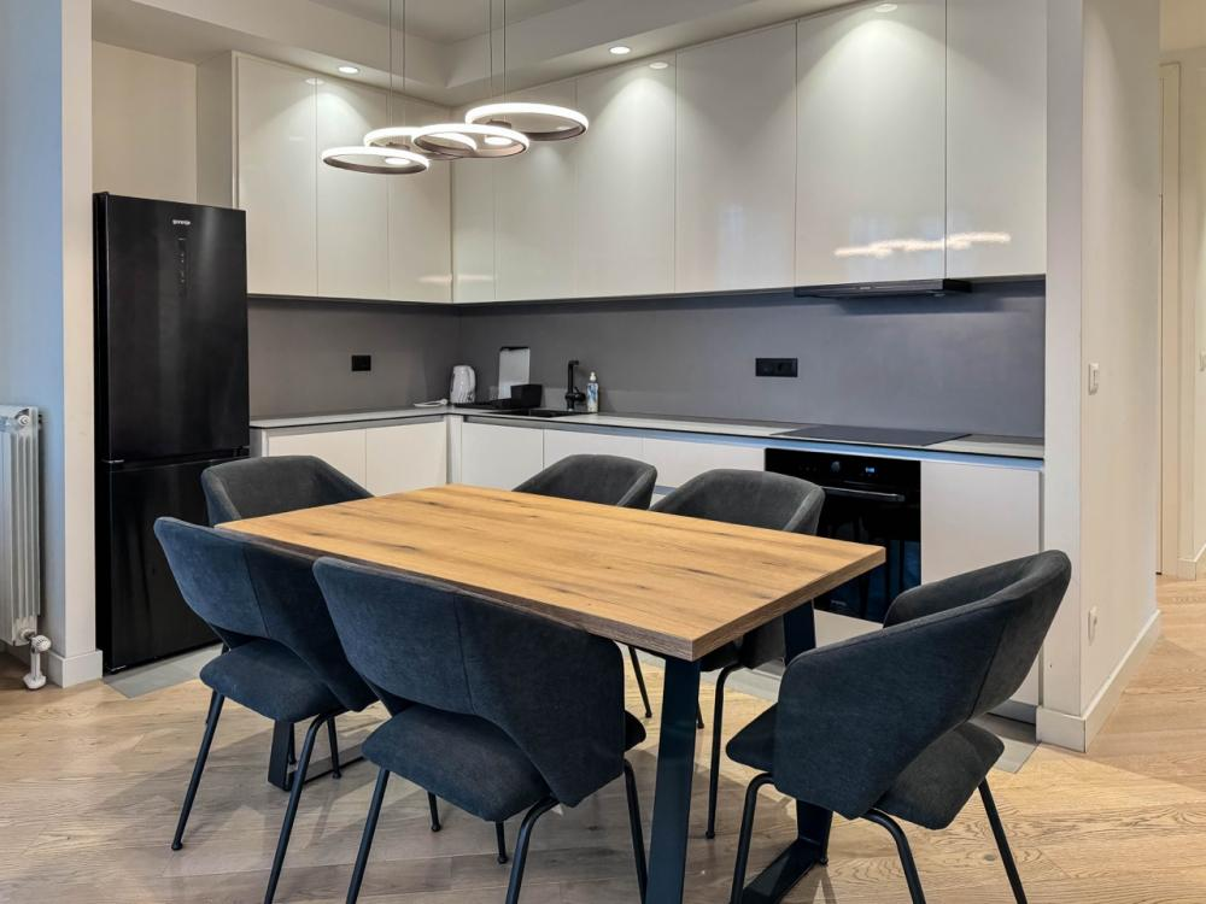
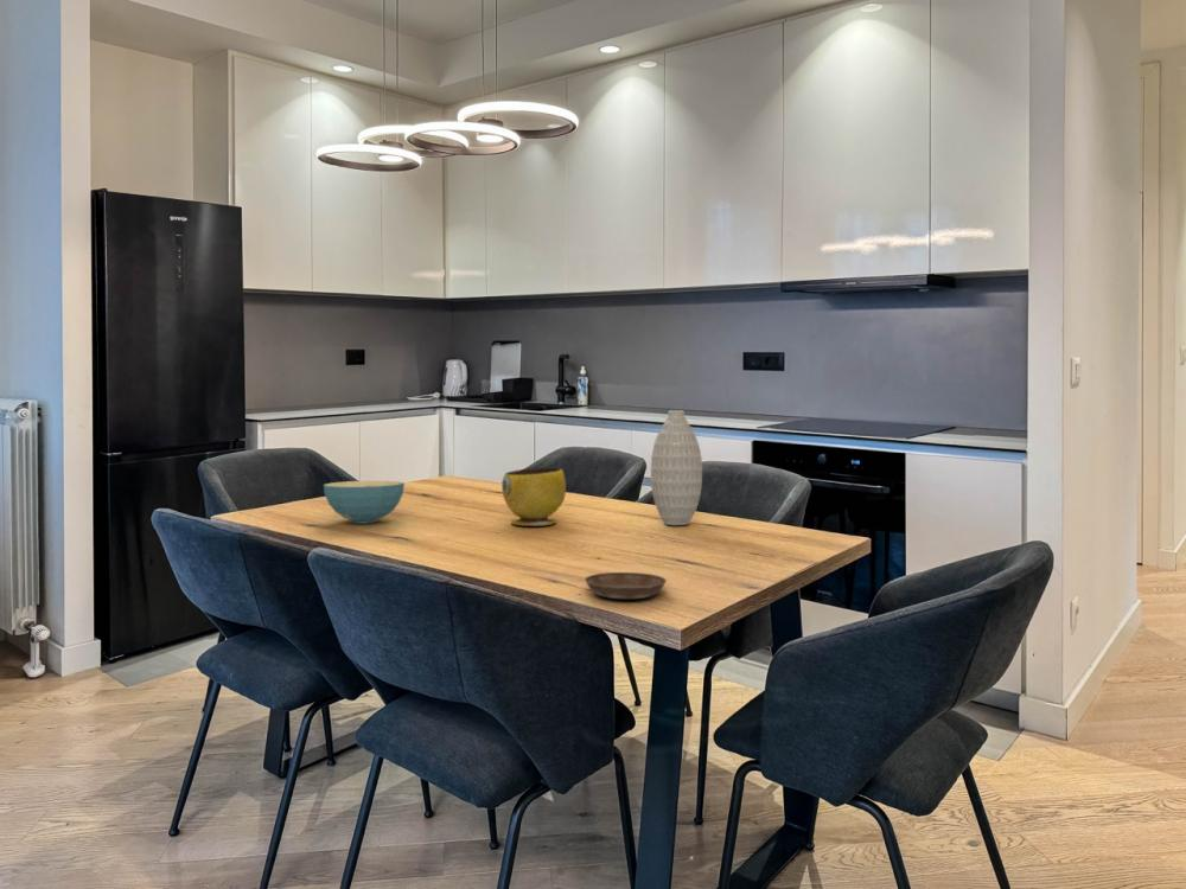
+ vase [650,409,703,526]
+ saucer [584,571,668,600]
+ cereal bowl [323,480,406,525]
+ bowl [500,467,567,527]
